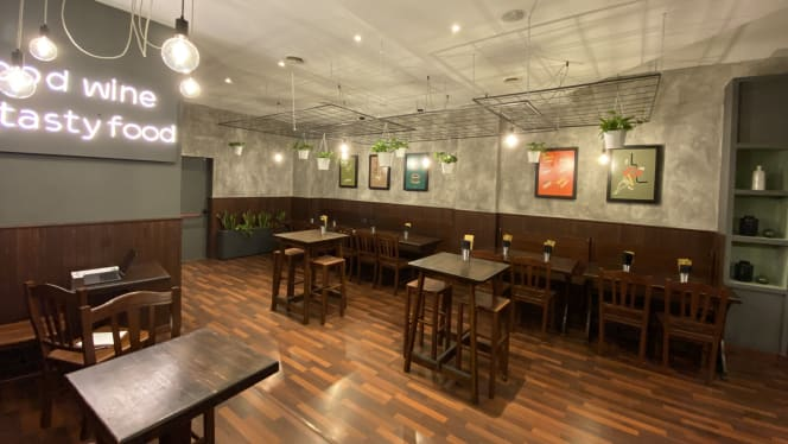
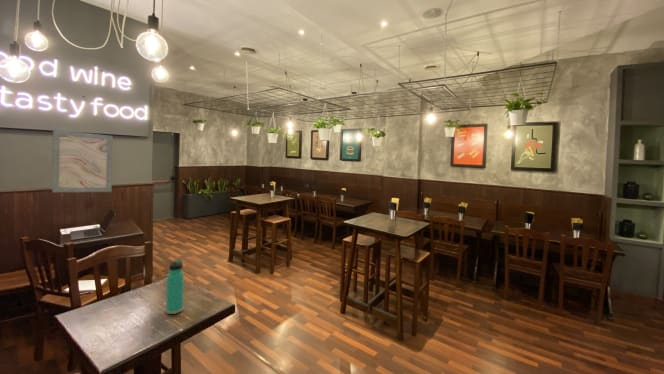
+ wall art [51,128,114,193]
+ thermos bottle [165,258,185,315]
